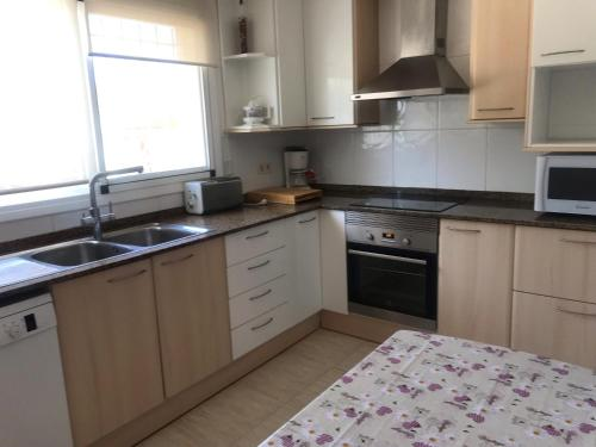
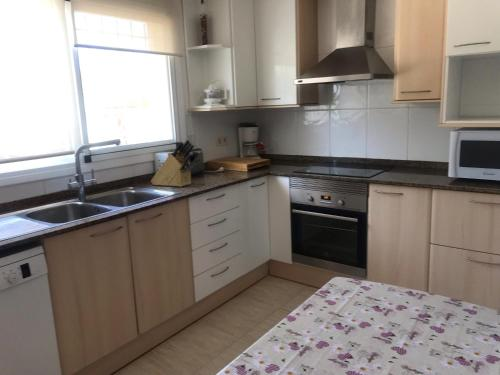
+ knife block [150,137,201,188]
